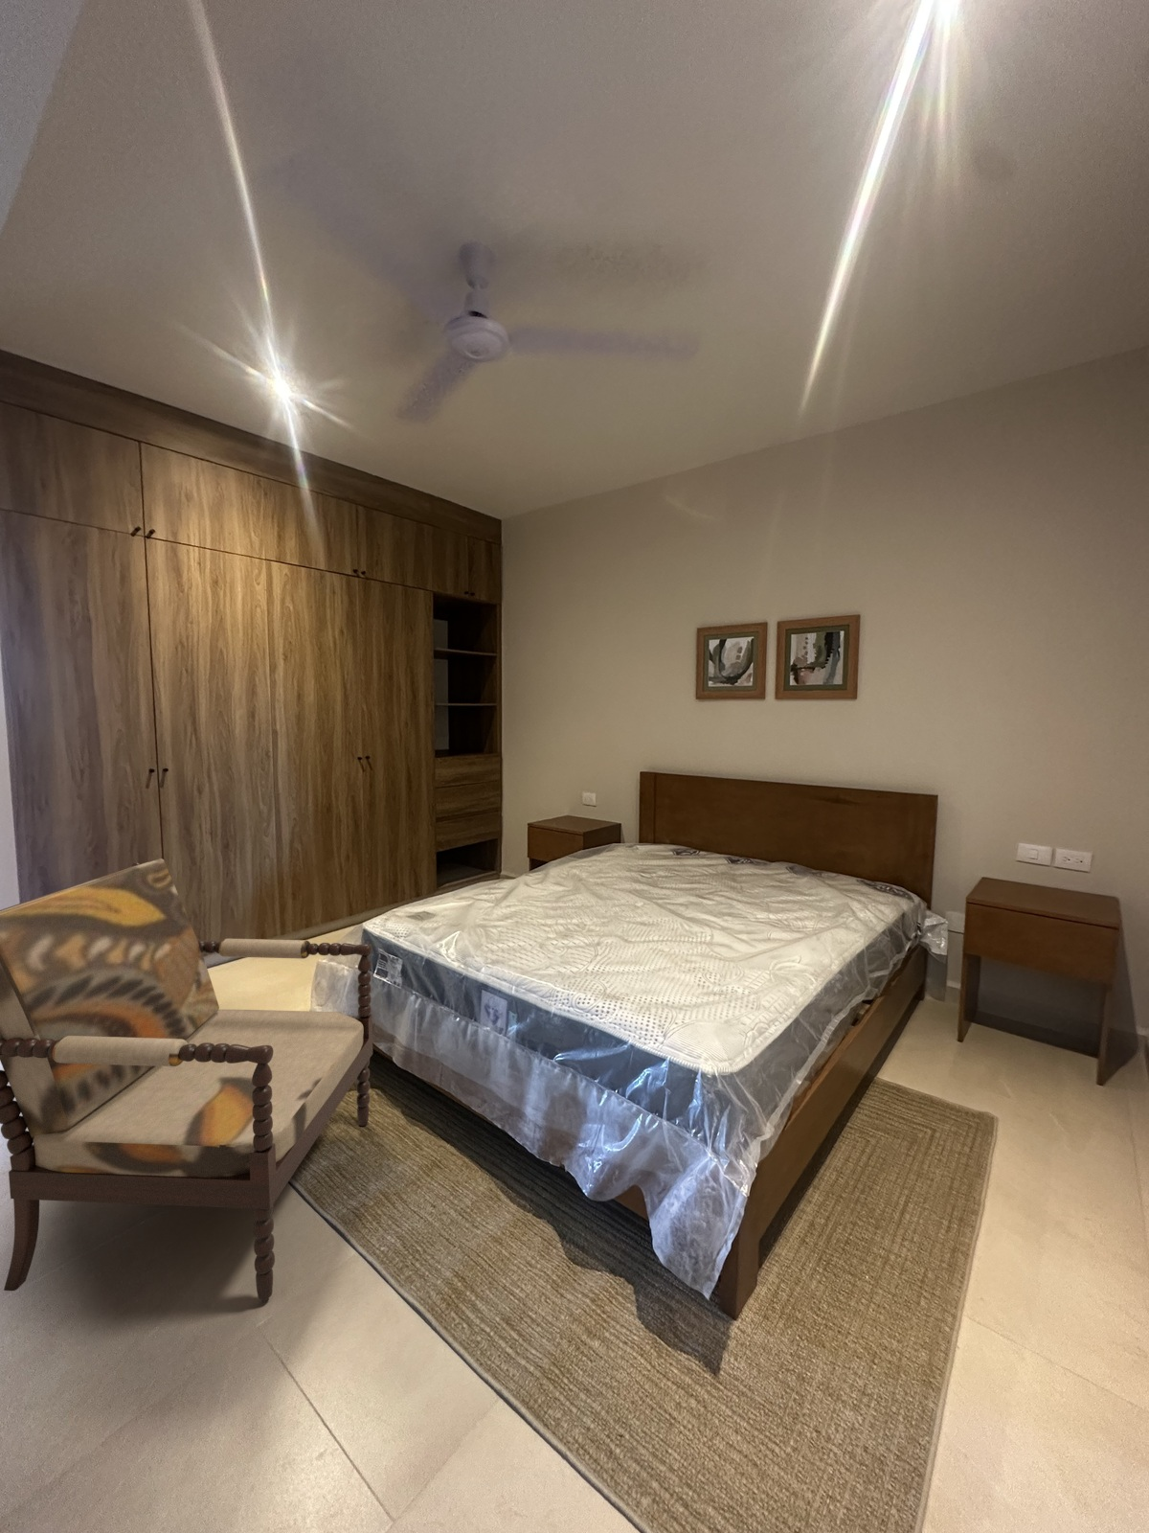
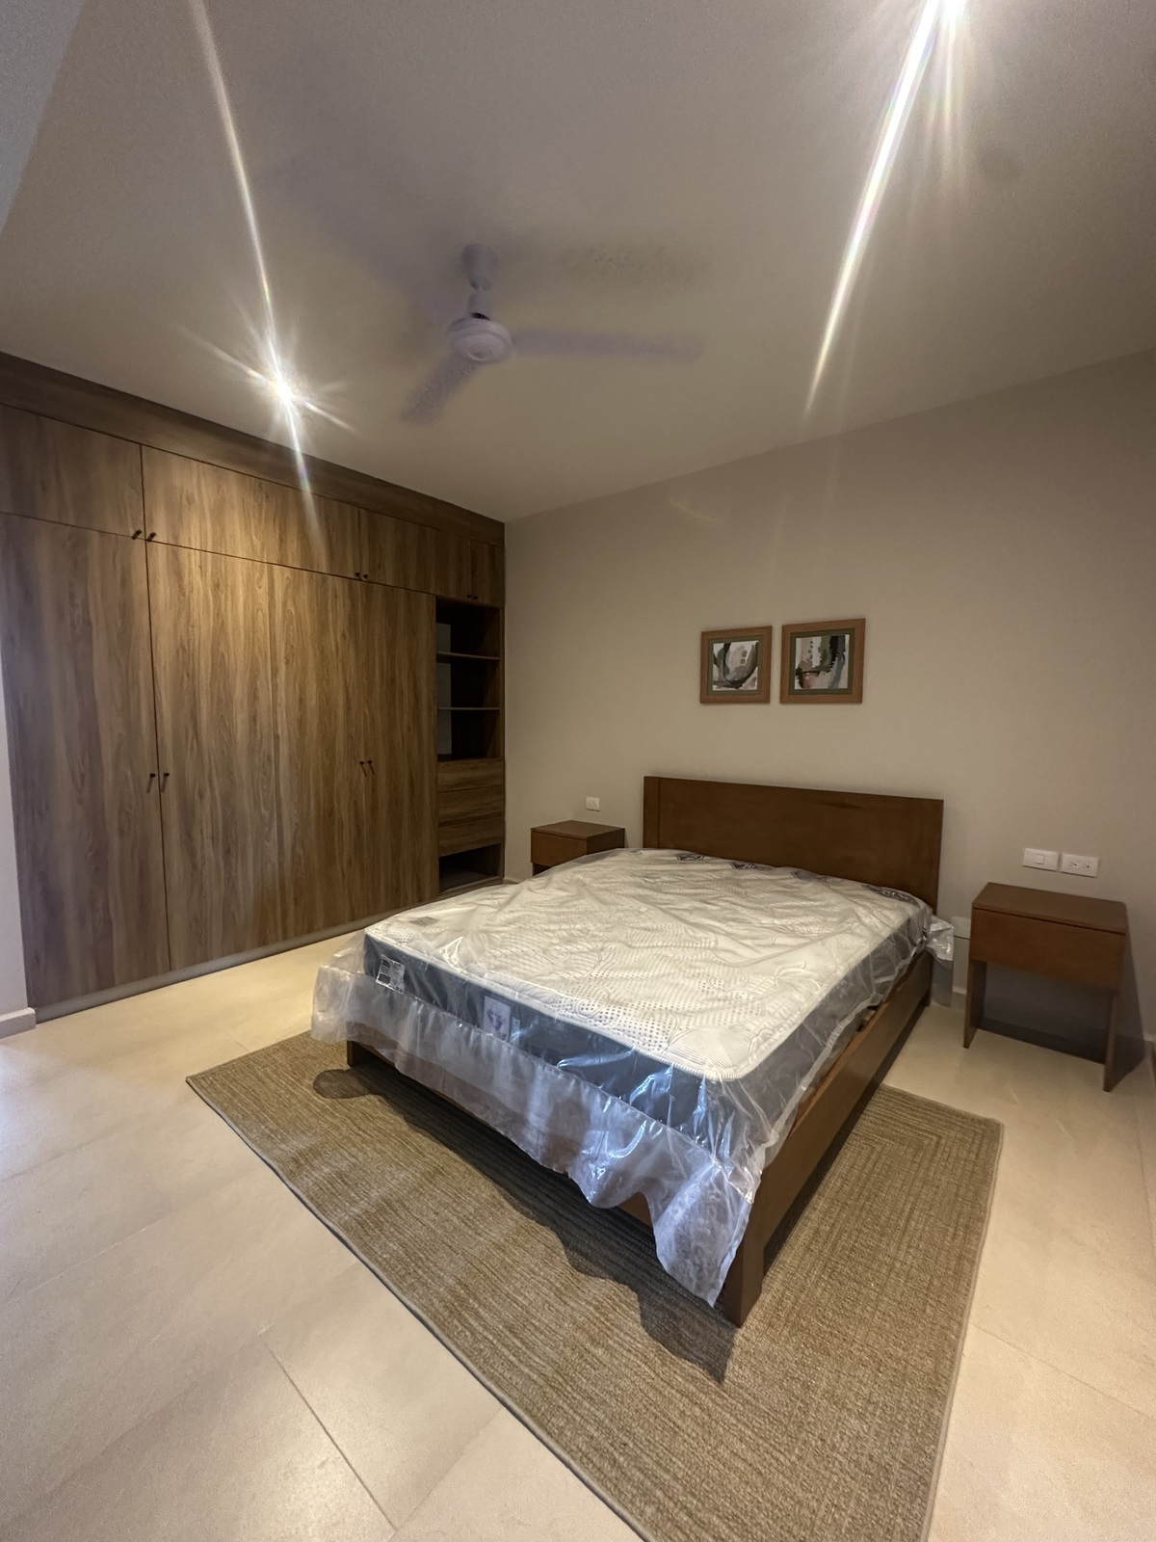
- armchair [0,857,373,1302]
